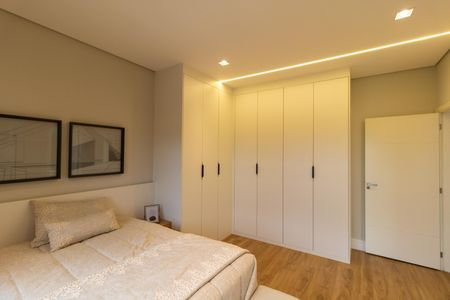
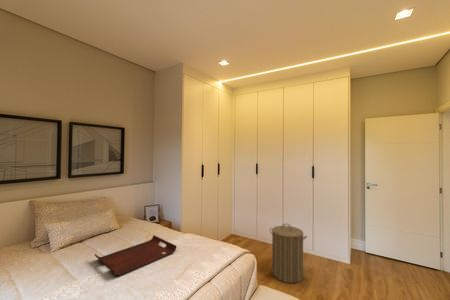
+ serving tray [94,234,178,277]
+ laundry hamper [269,223,308,284]
